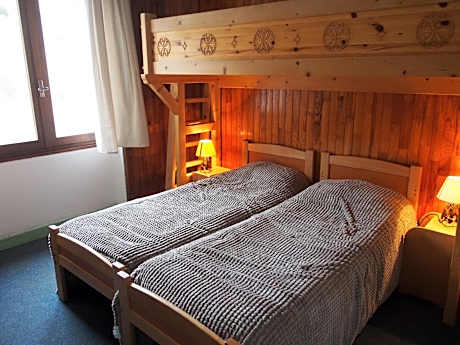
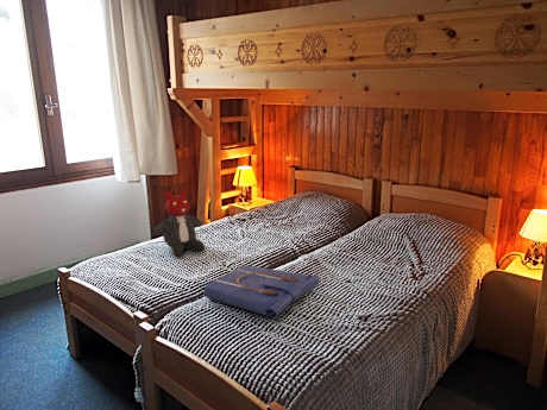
+ teddy bear [153,188,206,258]
+ tote bag [203,264,320,320]
